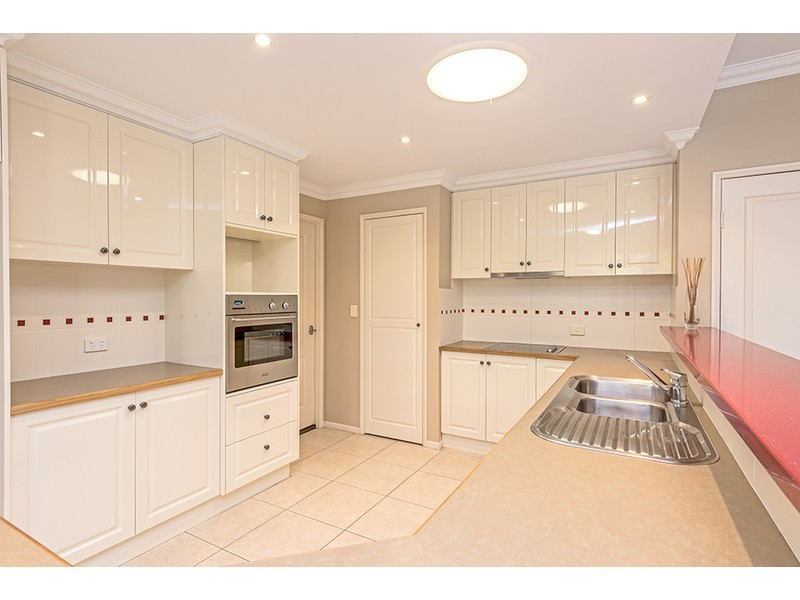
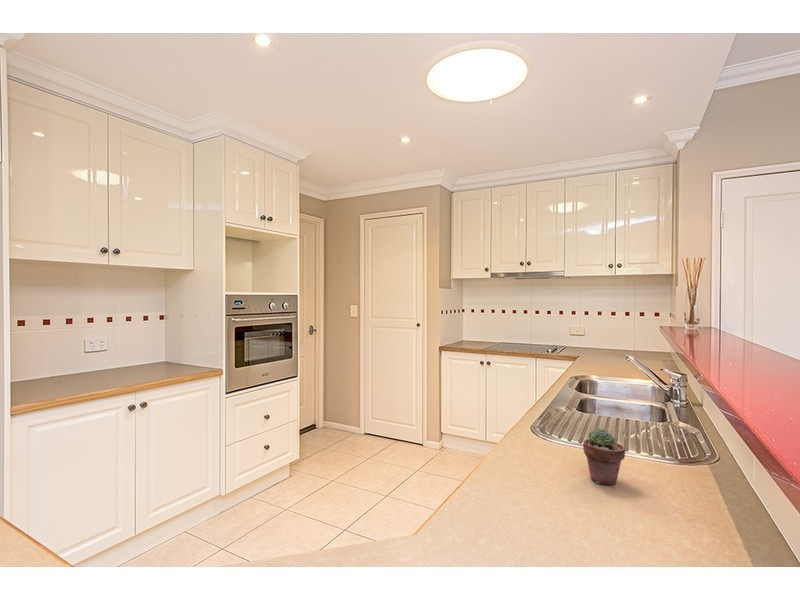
+ potted succulent [582,427,626,486]
